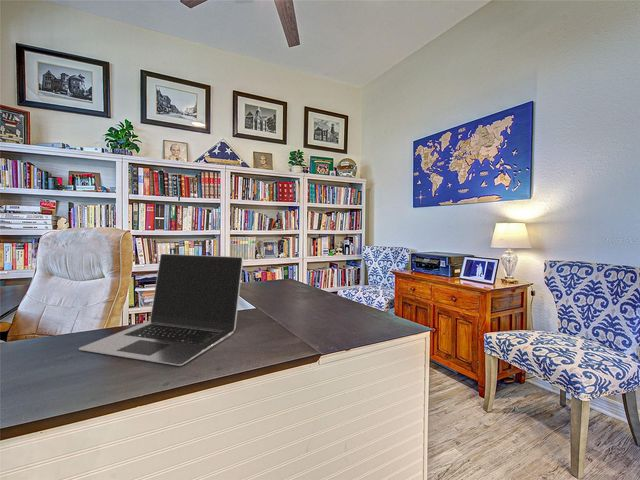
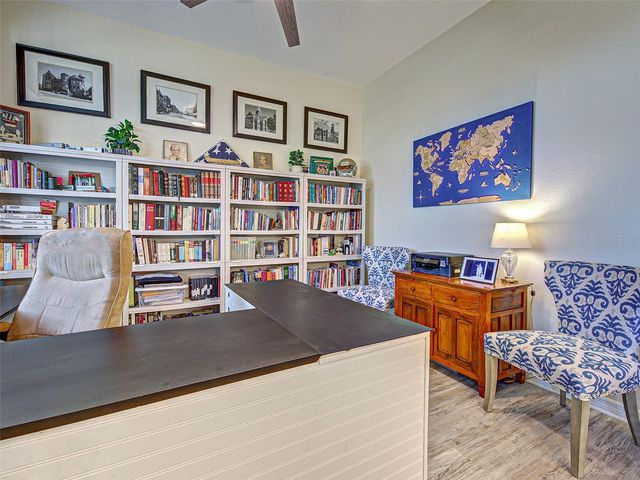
- laptop [78,253,244,367]
